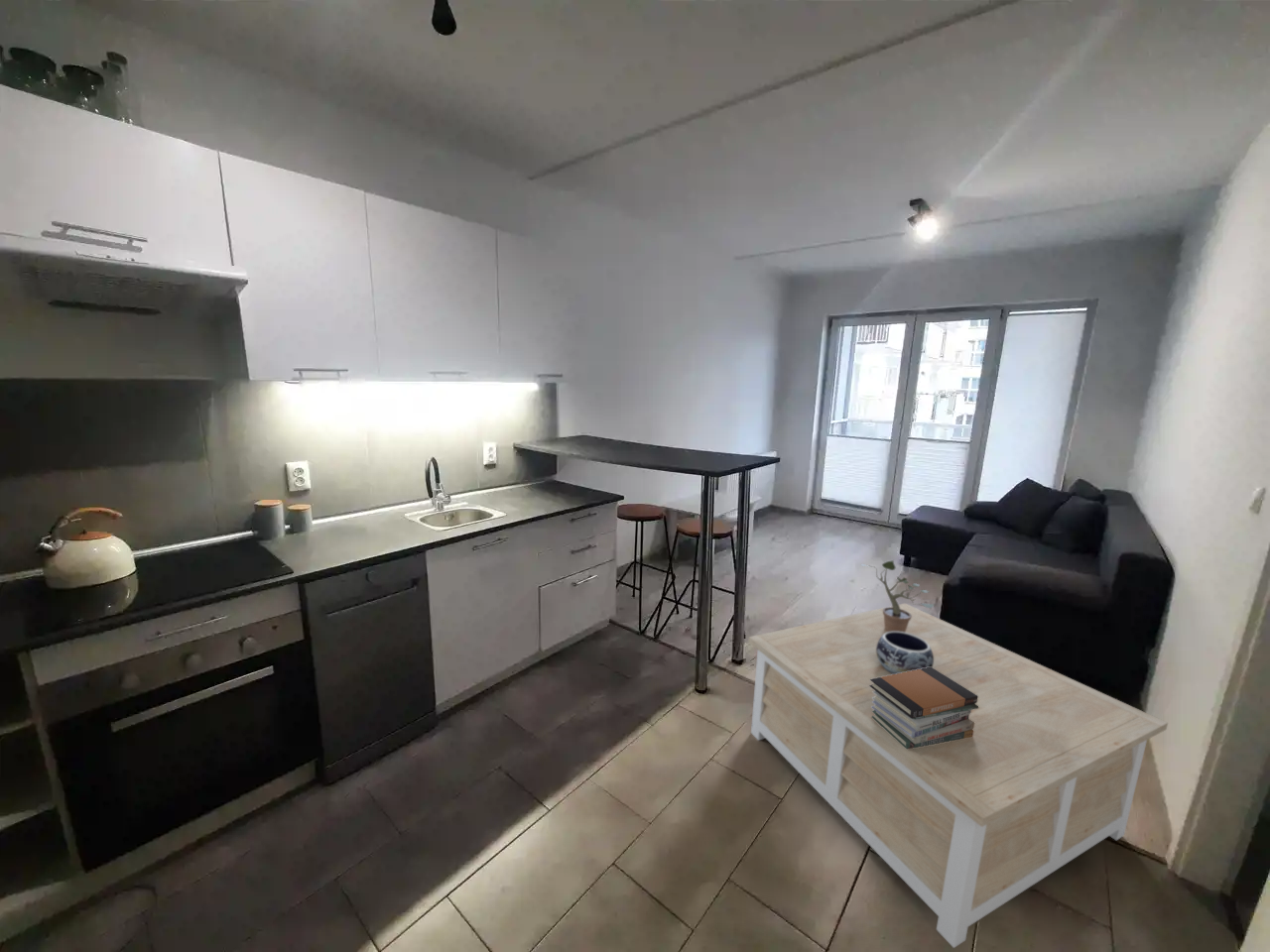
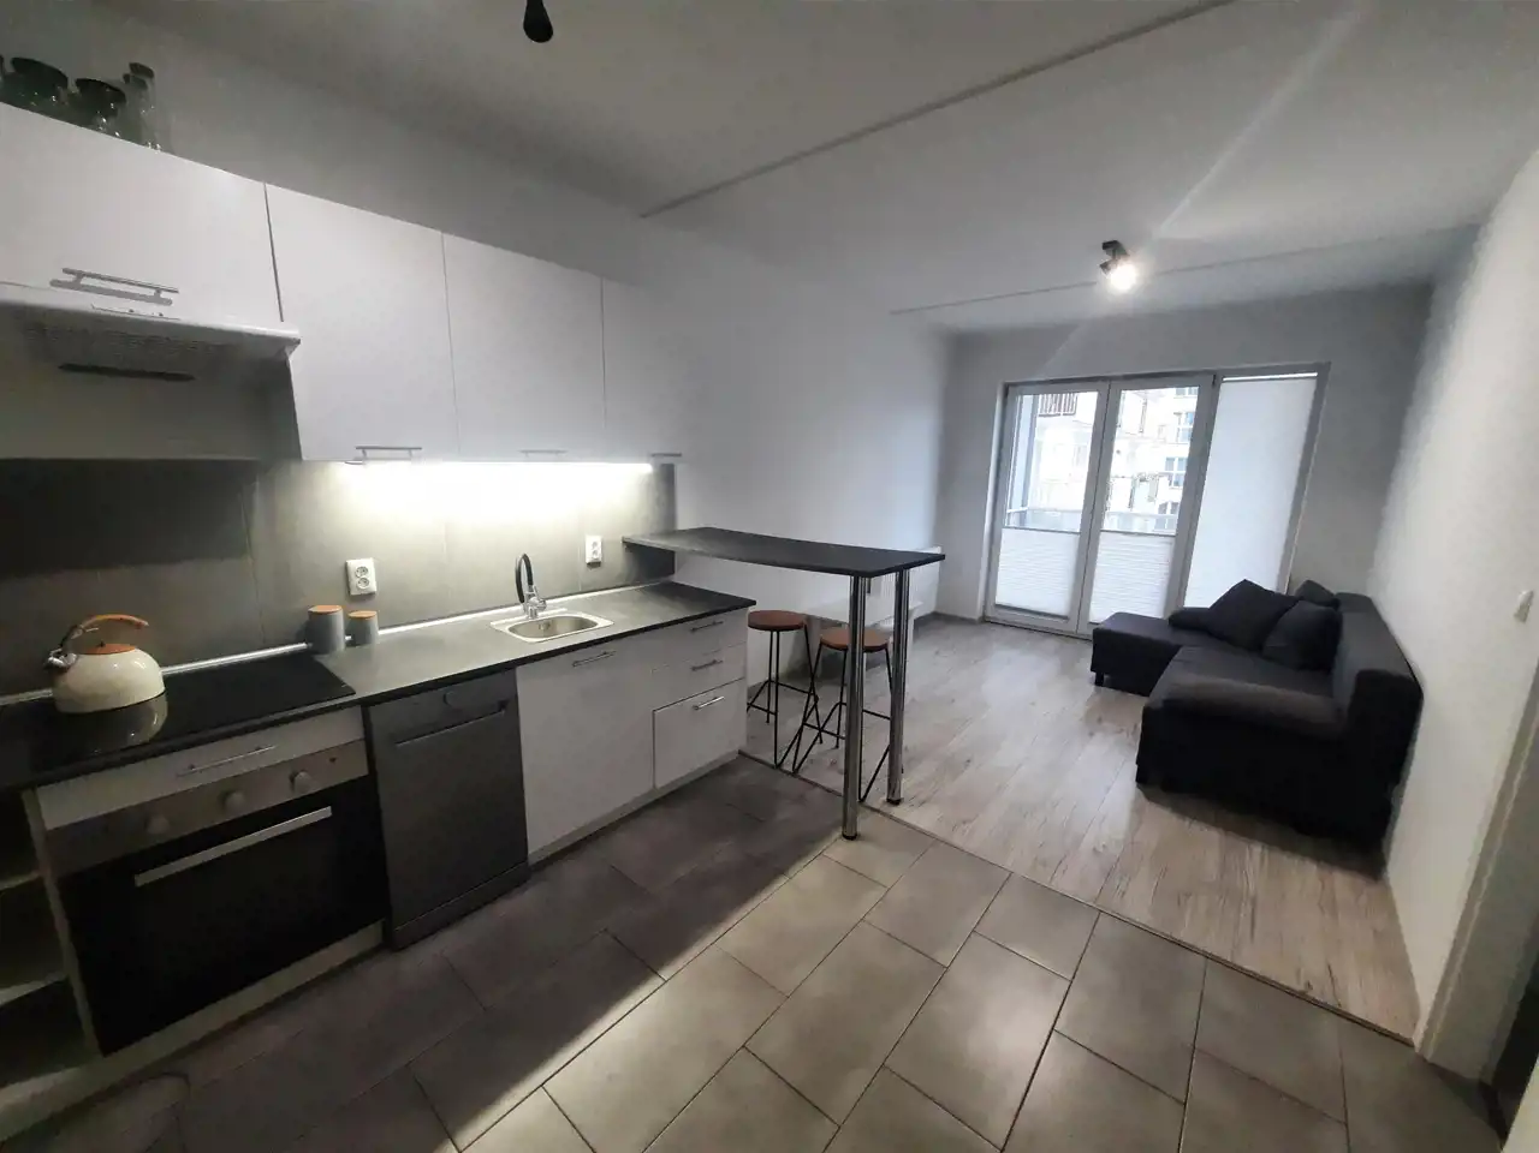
- book stack [869,667,979,750]
- coffee table [748,602,1169,949]
- decorative bowl [876,632,934,674]
- potted plant [860,559,936,633]
